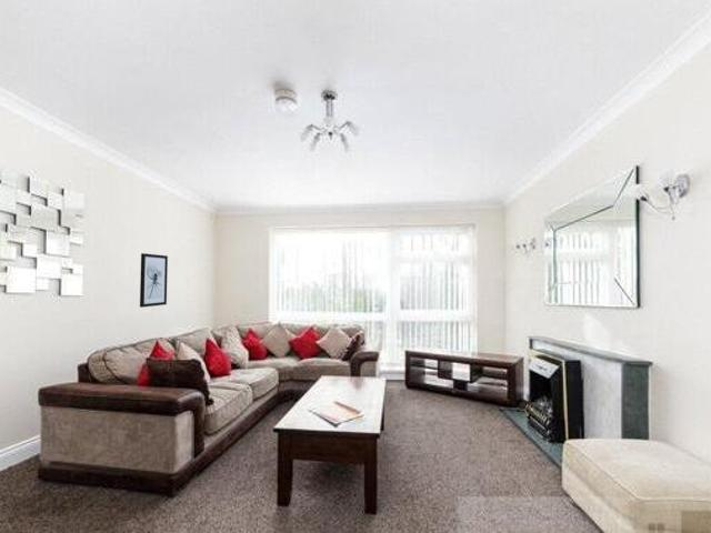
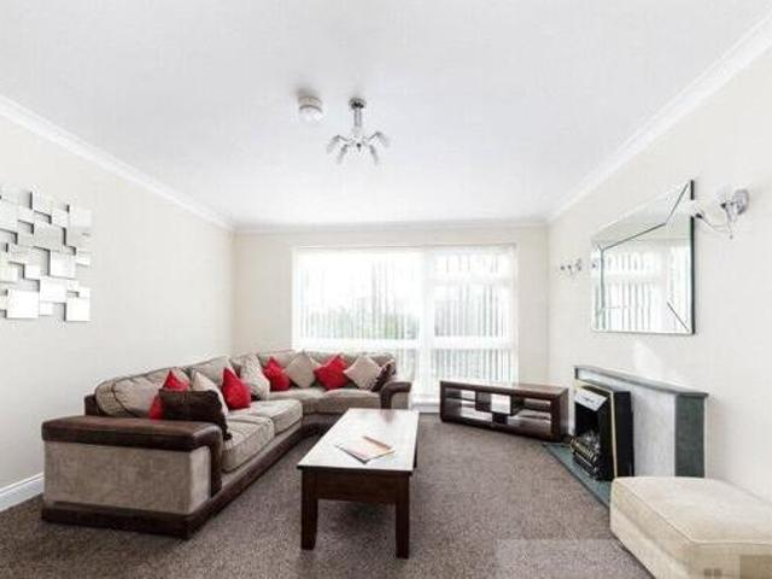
- wall art [139,252,169,309]
